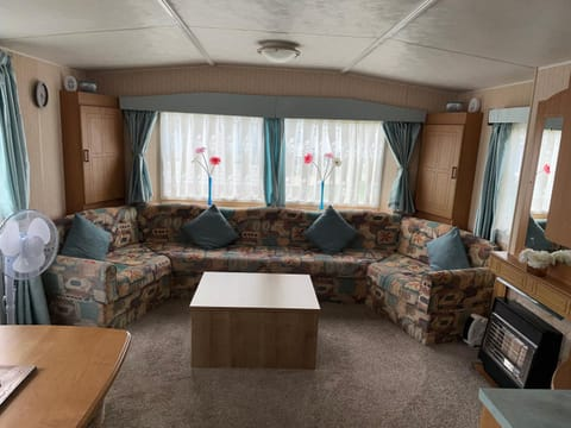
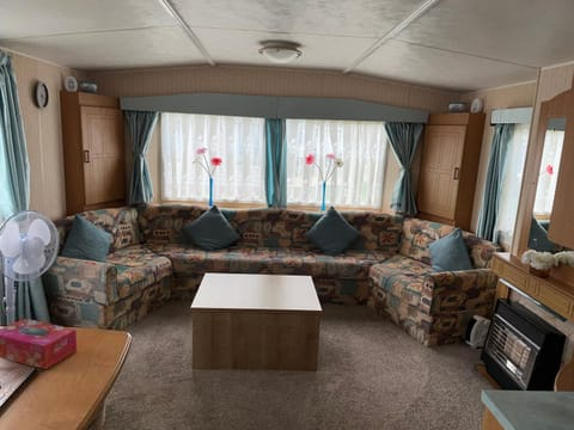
+ tissue box [0,318,78,370]
